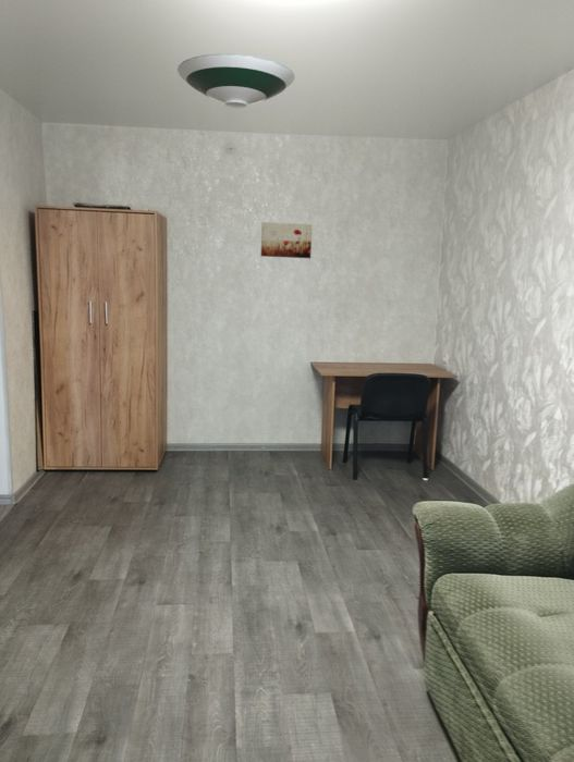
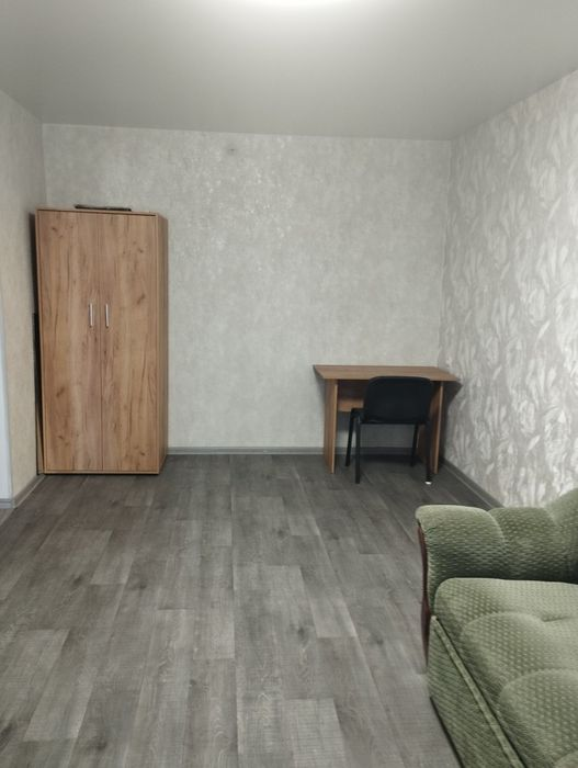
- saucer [176,52,296,109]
- wall art [260,221,314,259]
